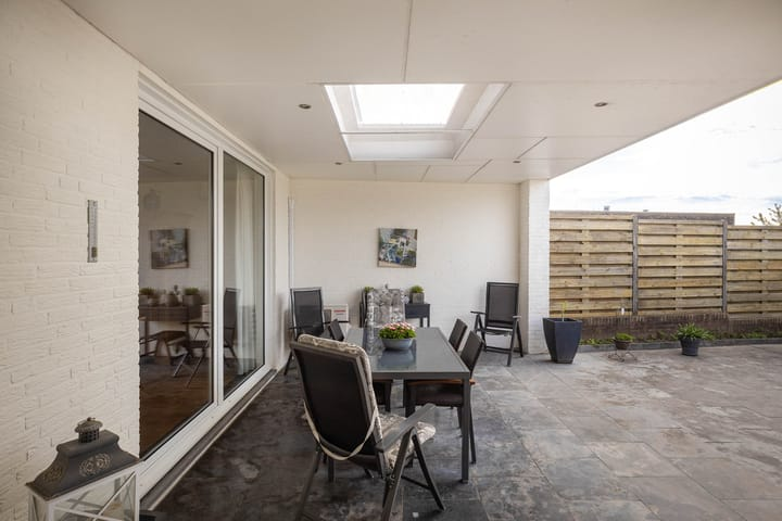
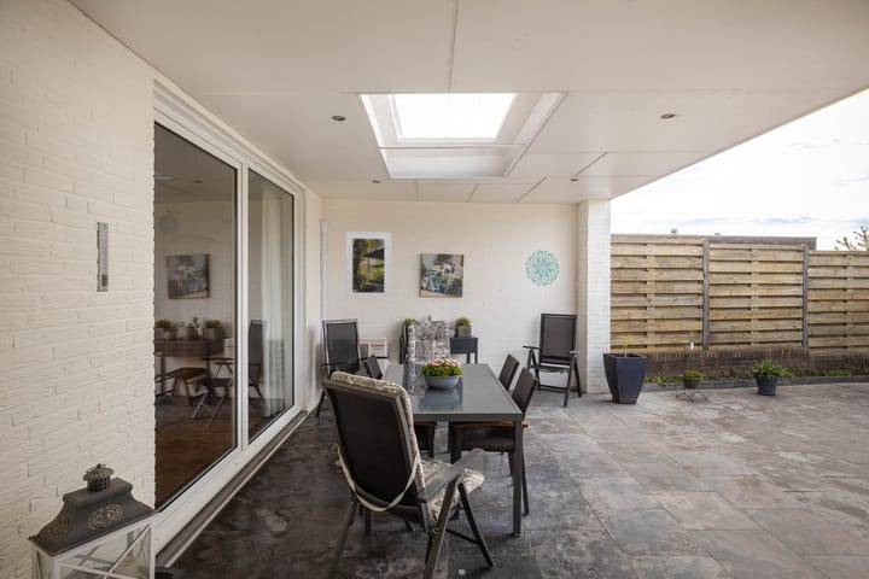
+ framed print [344,230,392,300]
+ wall decoration [525,250,560,287]
